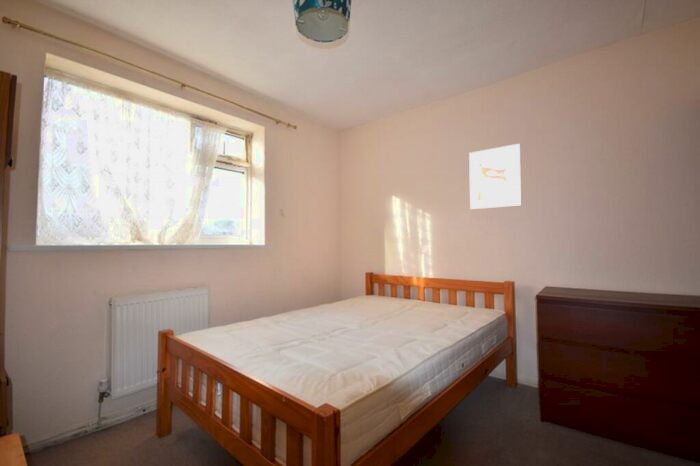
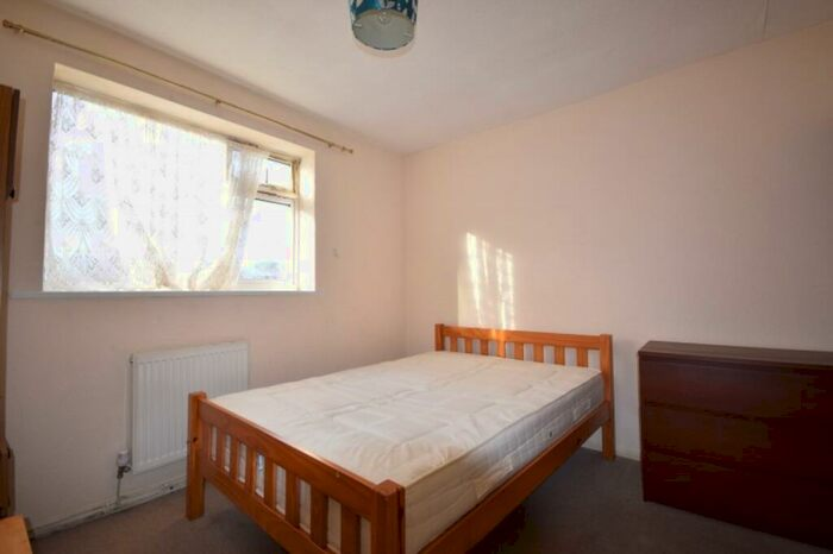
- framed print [468,143,522,210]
